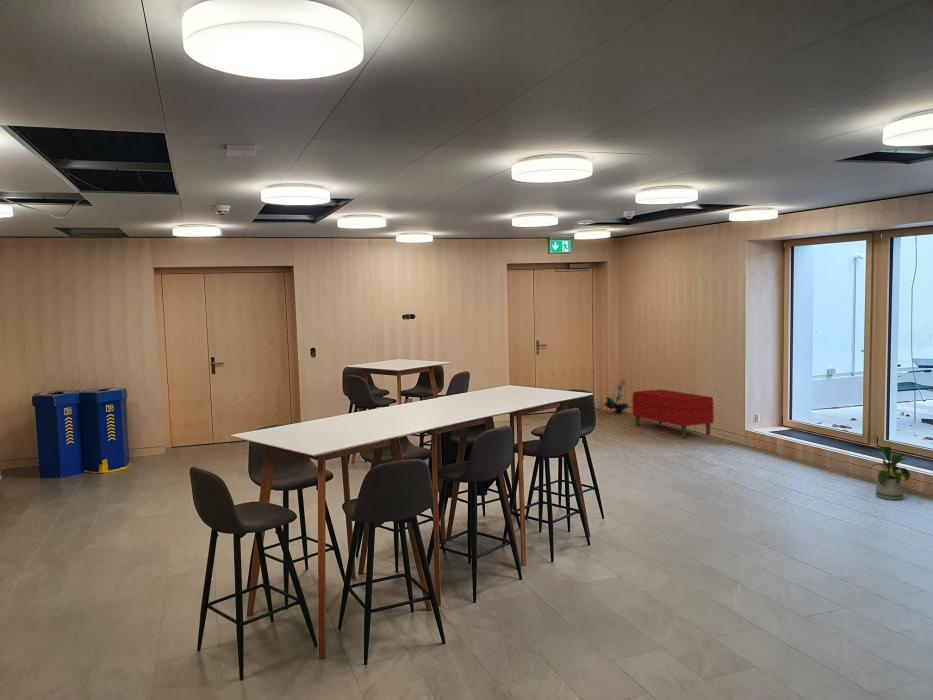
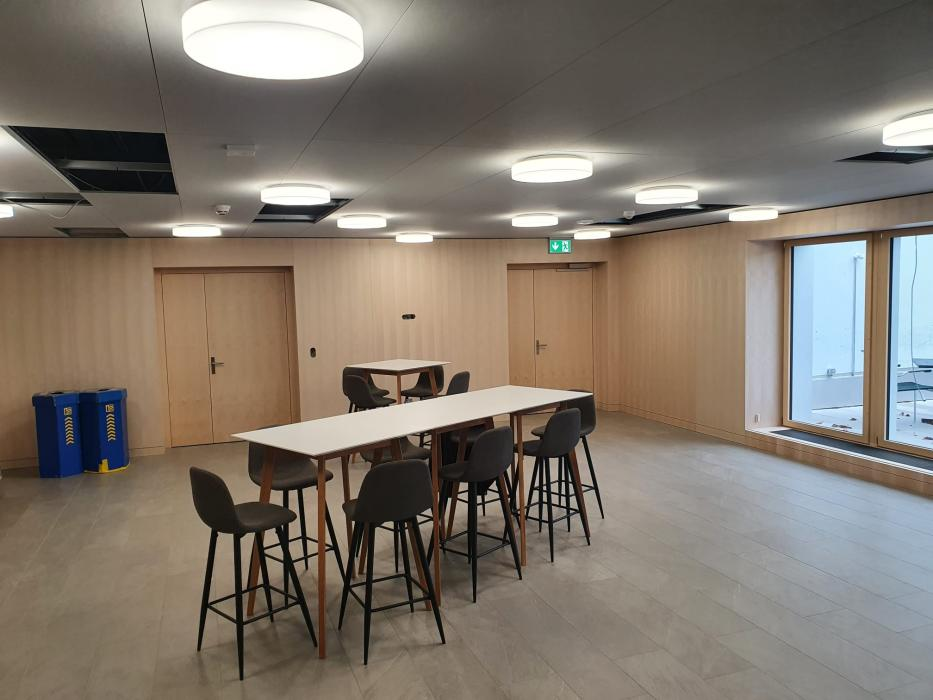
- house plant [868,446,916,501]
- decorative plant [604,379,631,415]
- bench [631,389,715,439]
